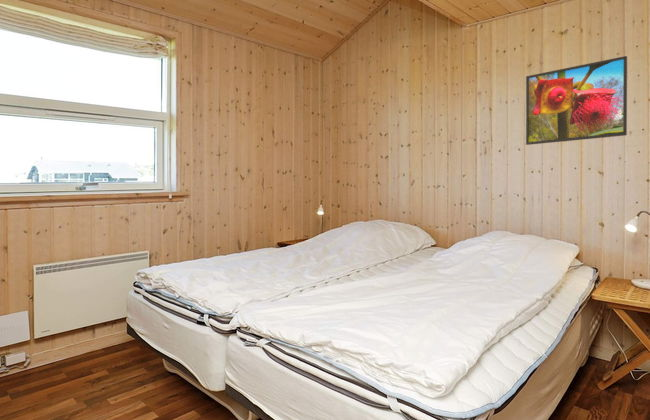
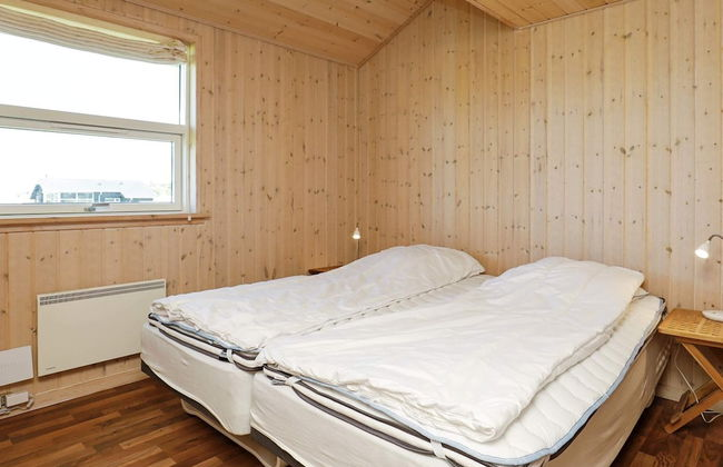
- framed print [525,55,628,146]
